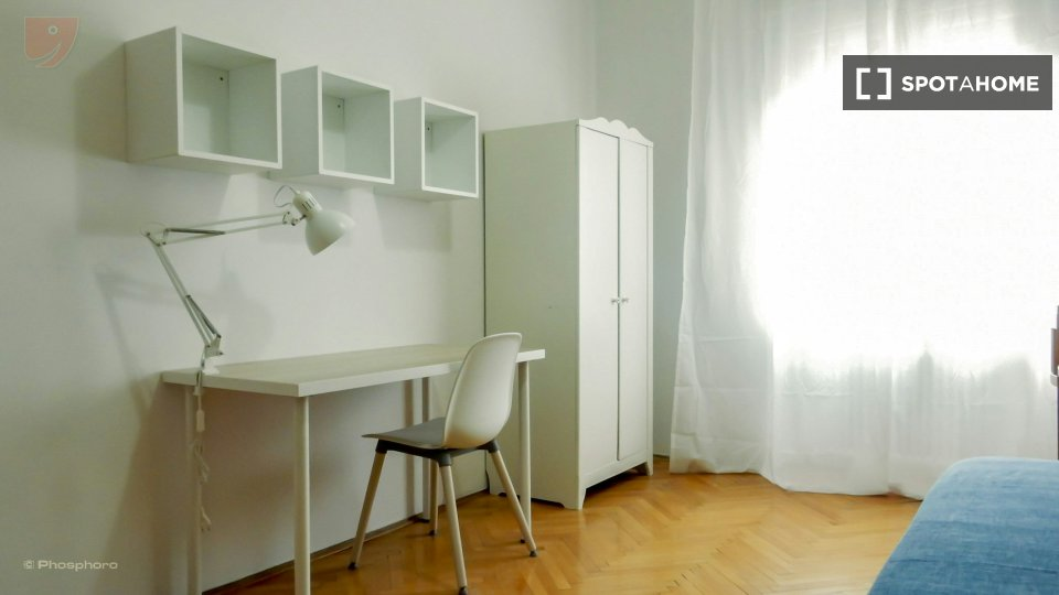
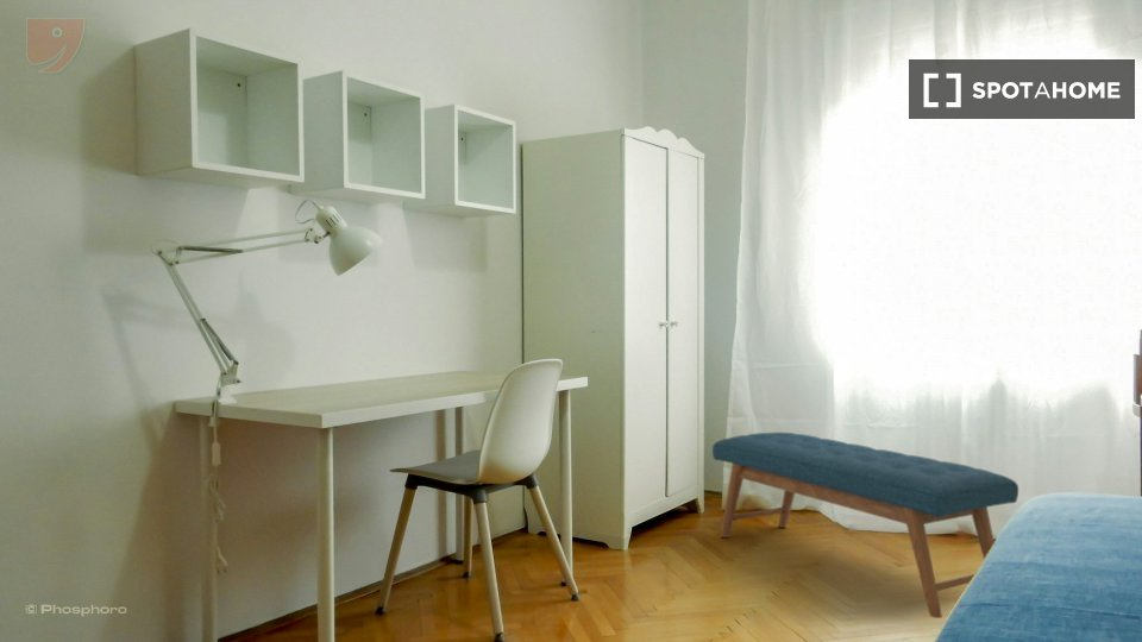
+ bench [711,432,1019,619]
